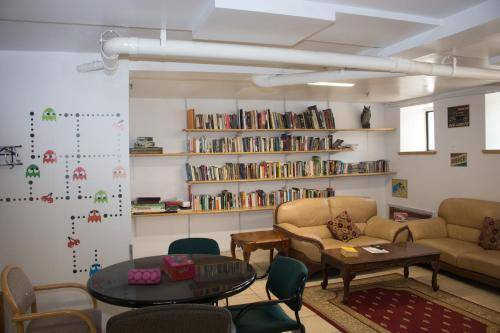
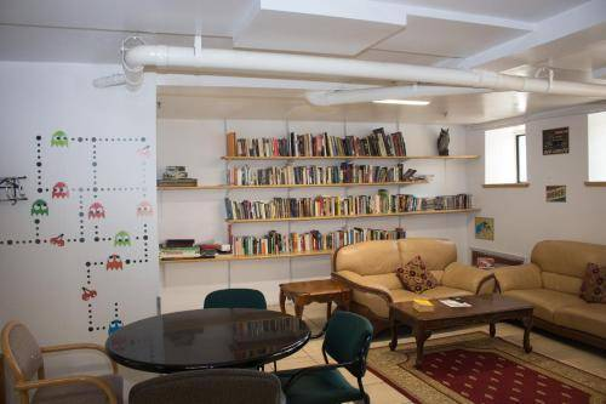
- tissue box [162,253,196,282]
- pencil case [126,266,162,285]
